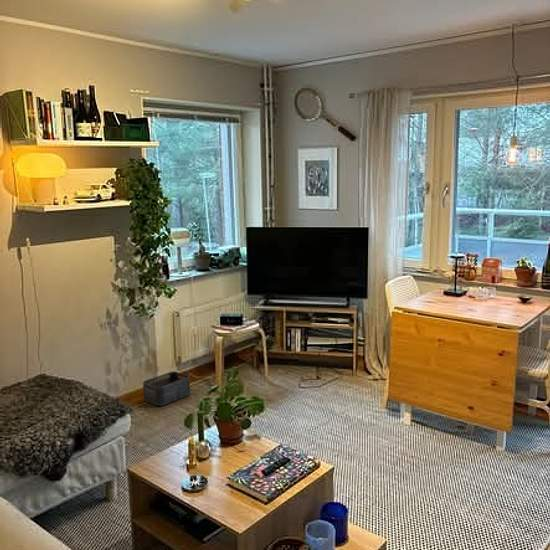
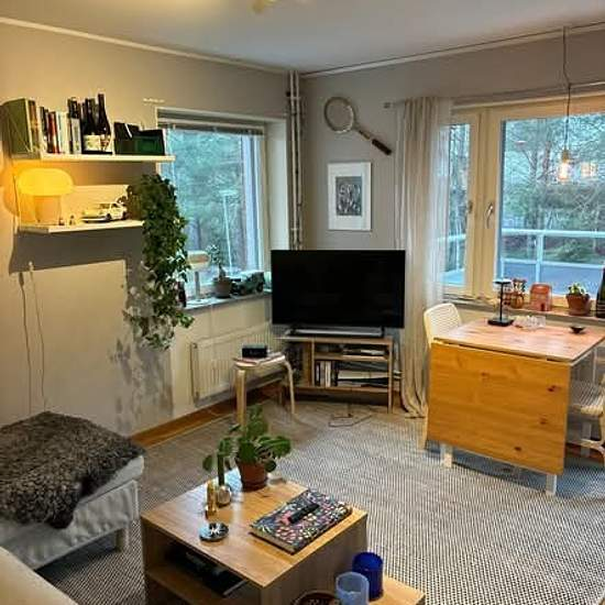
- storage bin [142,370,191,407]
